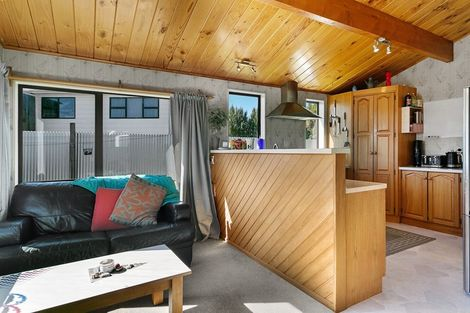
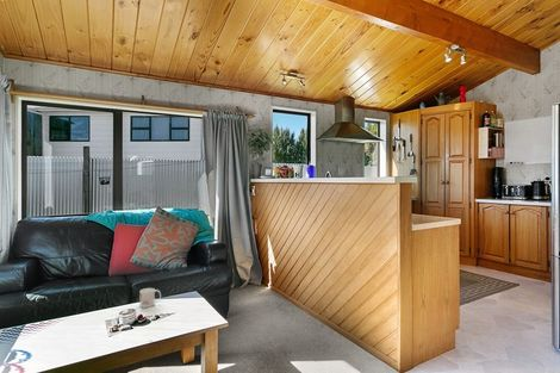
+ mug [139,287,162,309]
